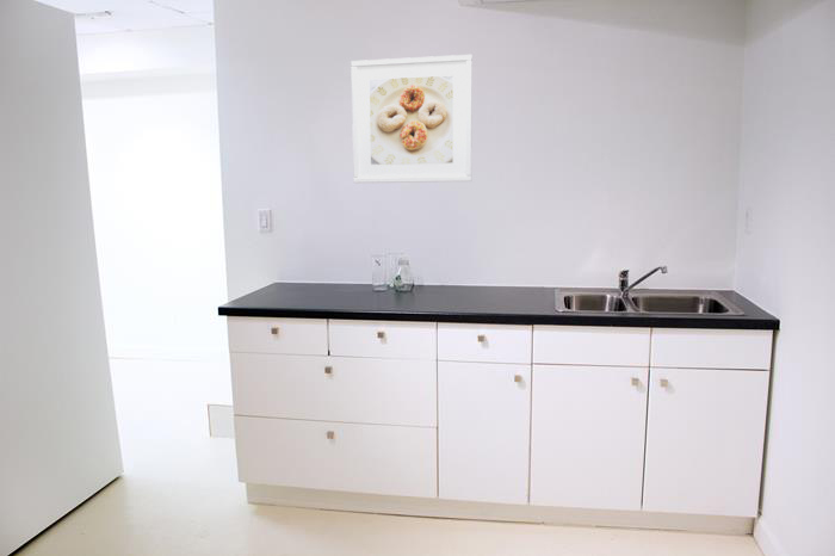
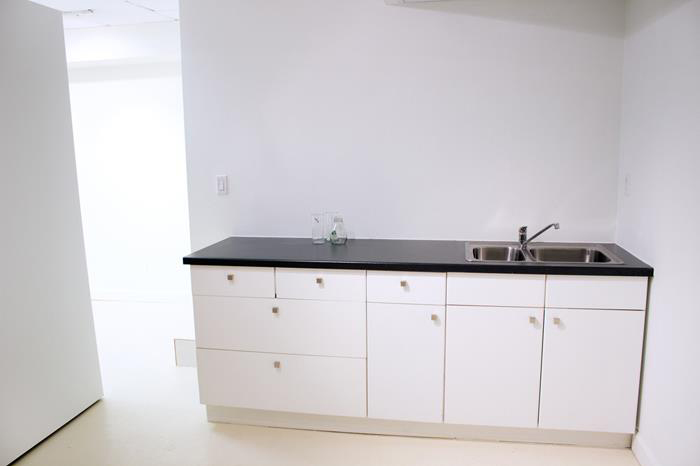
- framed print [350,54,474,184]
